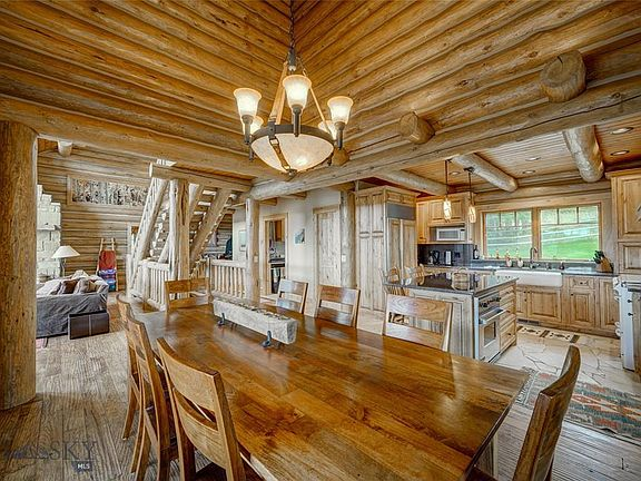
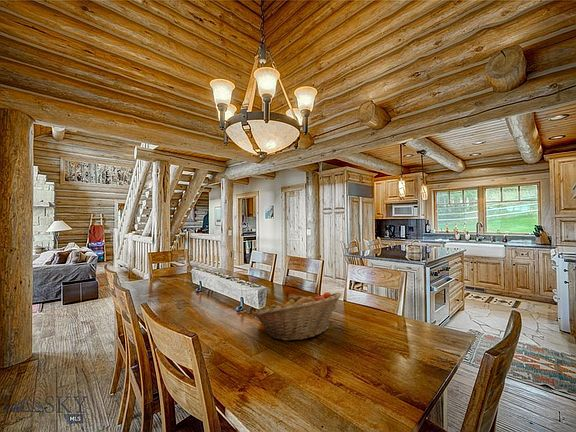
+ fruit basket [253,291,342,342]
